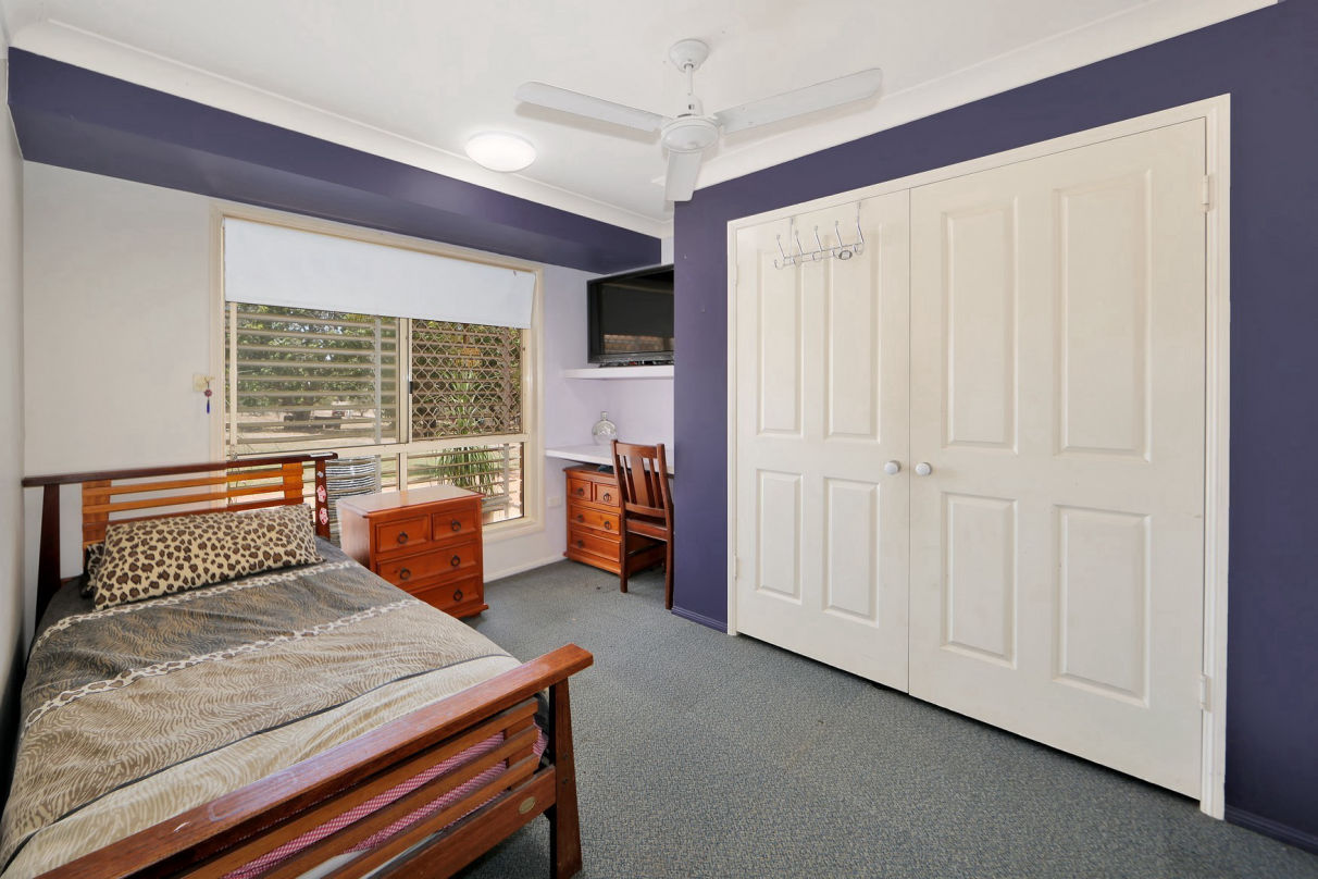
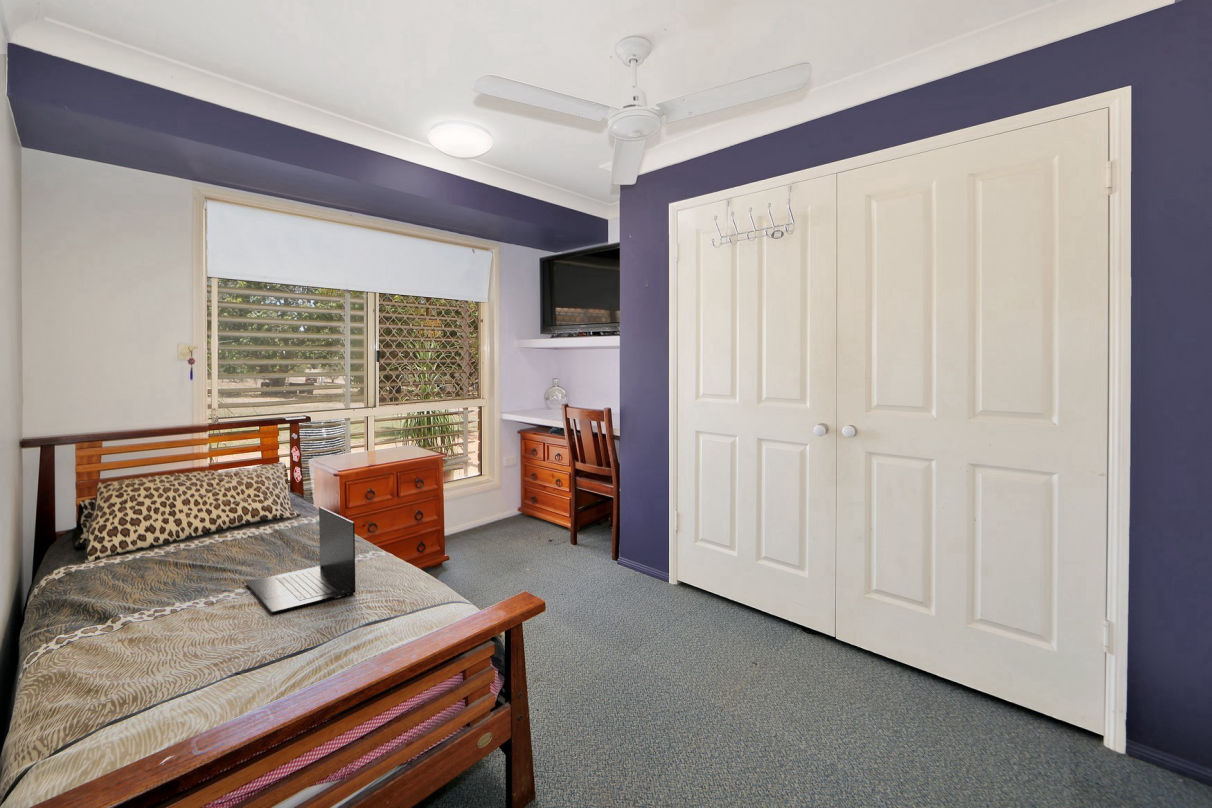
+ laptop [246,506,357,615]
